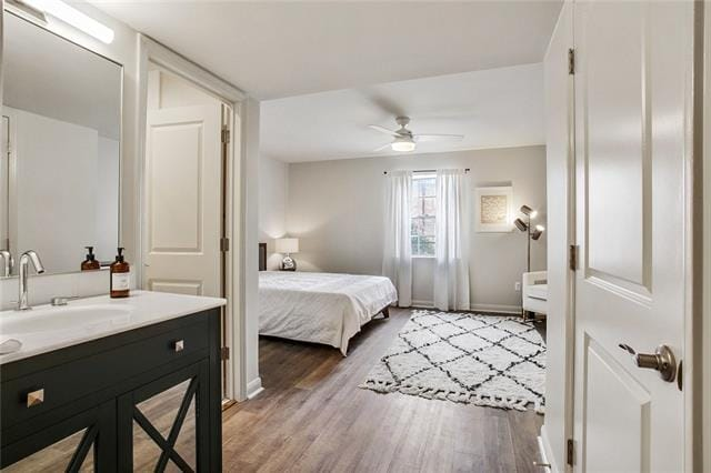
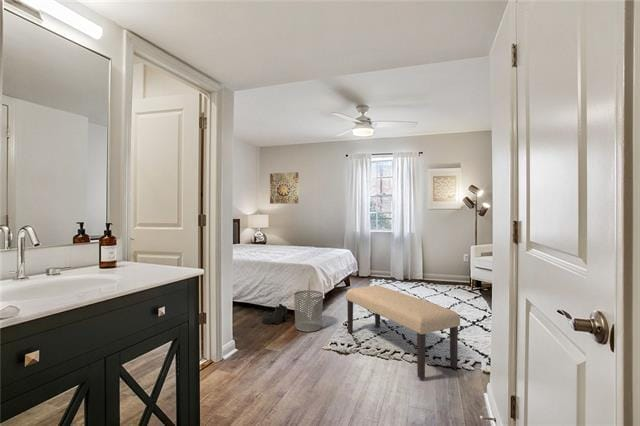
+ wall art [269,171,299,205]
+ boots [261,303,288,325]
+ bench [345,285,461,380]
+ waste bin [293,289,324,333]
